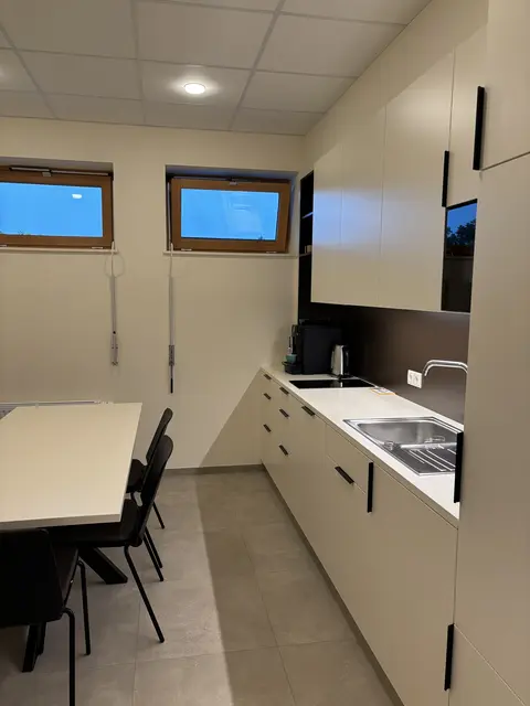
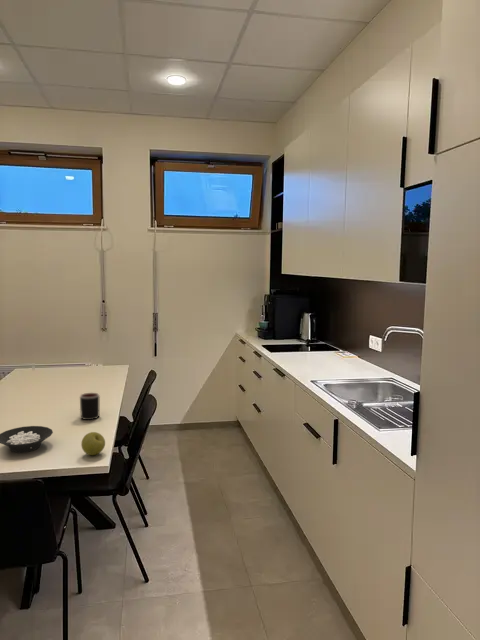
+ cereal bowl [0,425,54,454]
+ mug [79,392,101,421]
+ apple [80,431,106,456]
